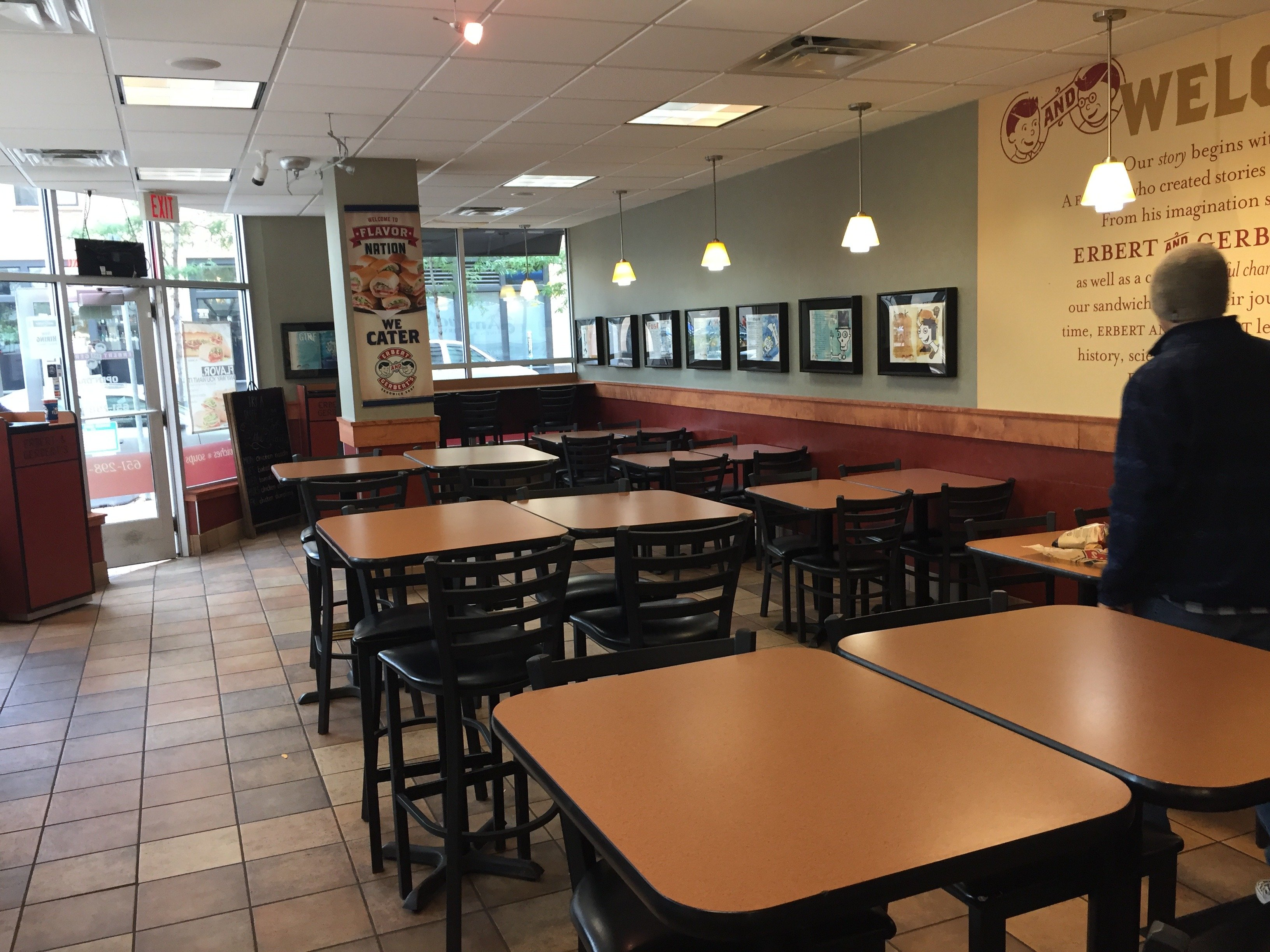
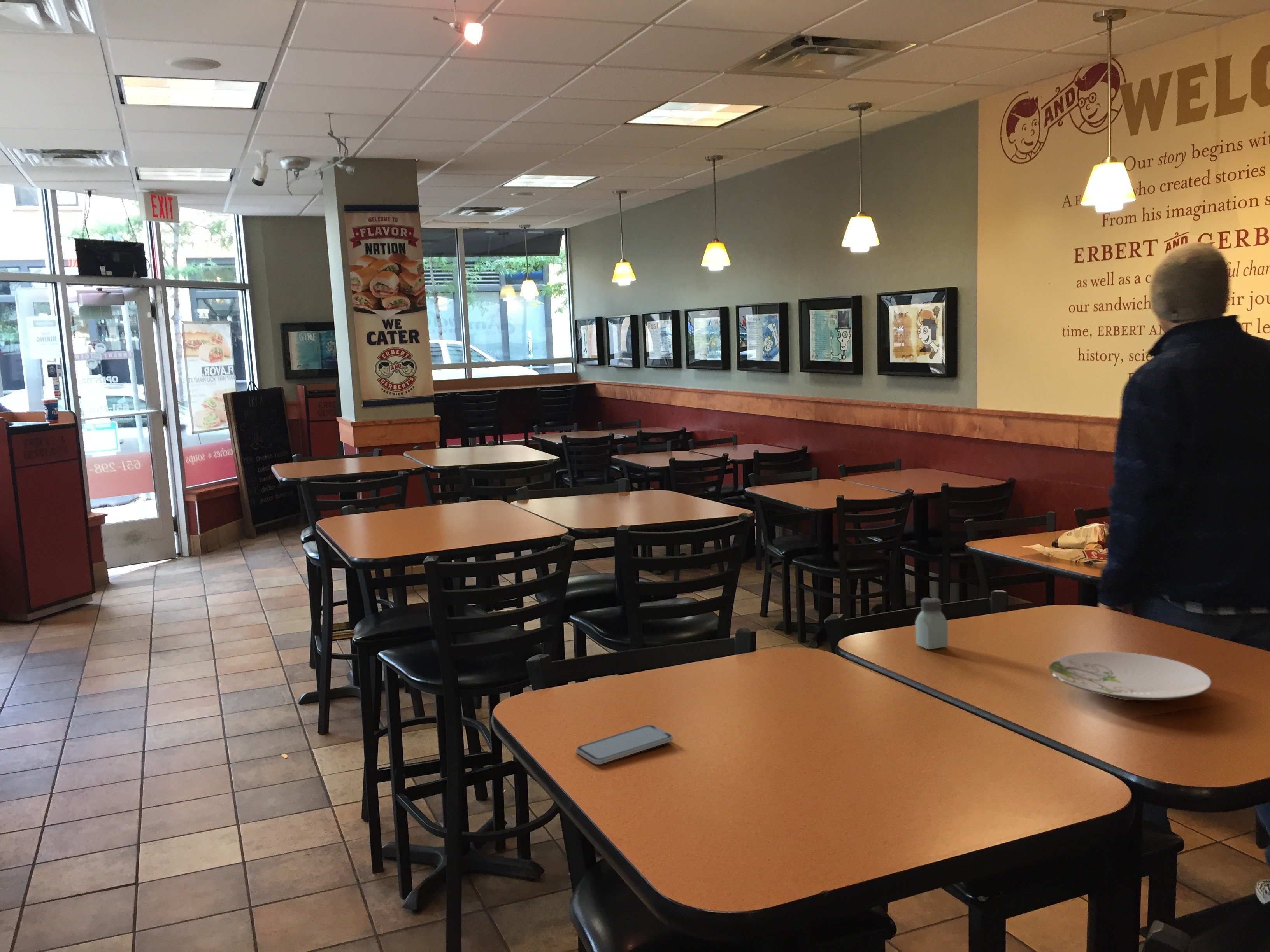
+ smartphone [575,724,674,765]
+ plate [1049,651,1212,701]
+ saltshaker [915,597,948,650]
